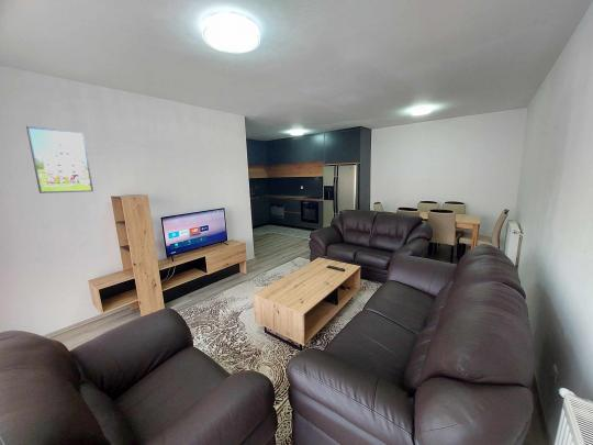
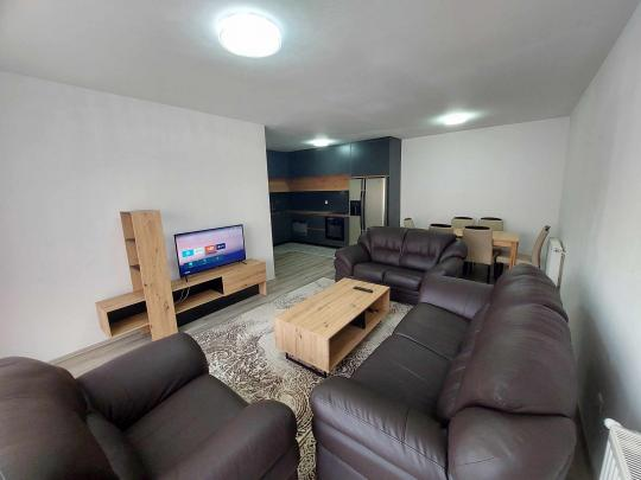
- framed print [25,125,94,194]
